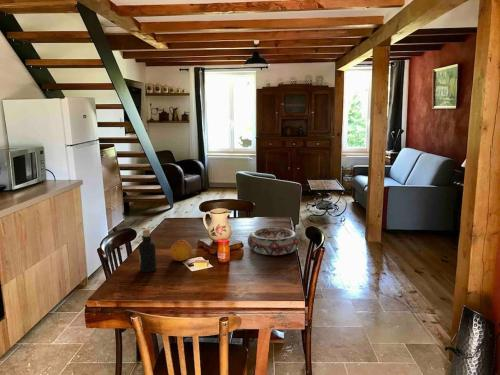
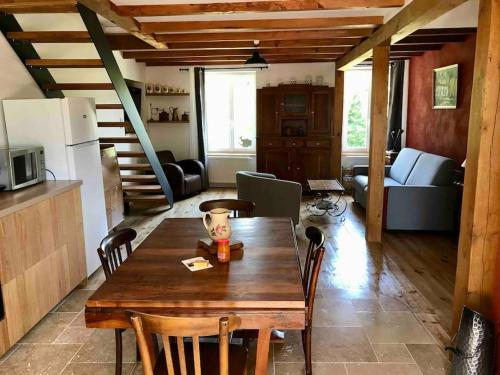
- decorative bowl [247,227,301,256]
- fruit [169,239,193,262]
- bottle [138,228,158,273]
